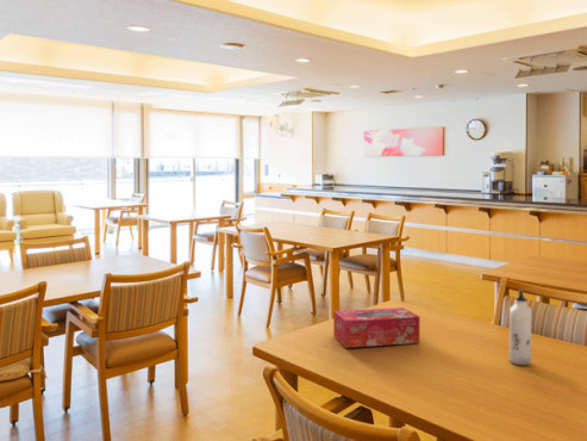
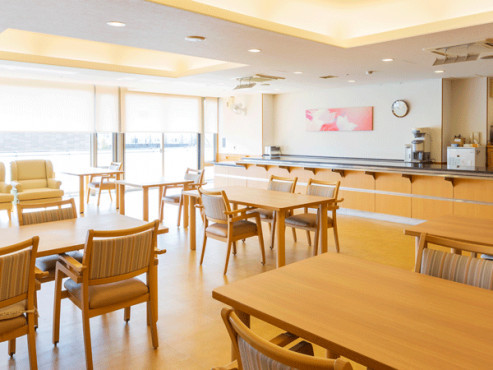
- tissue box [332,306,420,349]
- water bottle [508,288,533,366]
